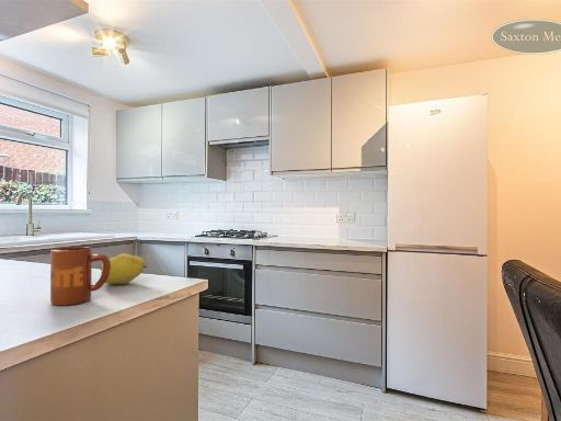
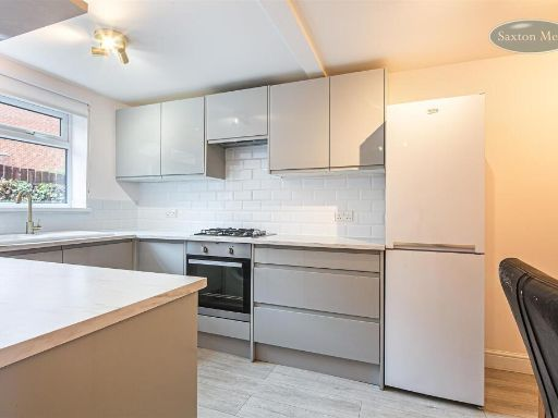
- fruit [100,252,148,285]
- mug [49,246,111,307]
